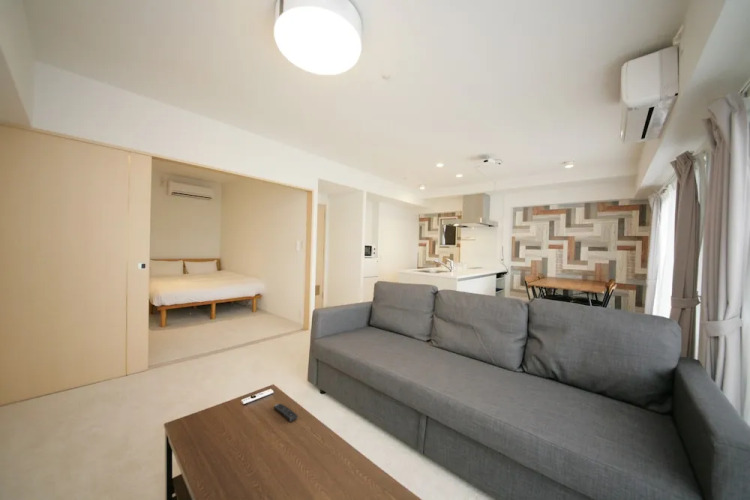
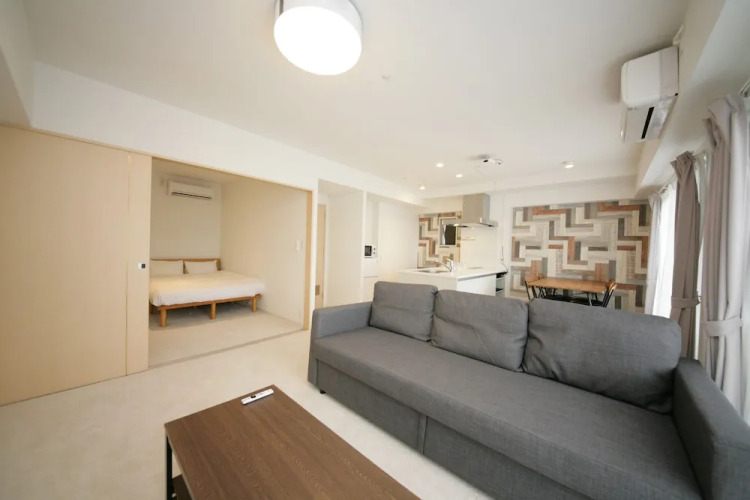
- remote control [273,403,299,422]
